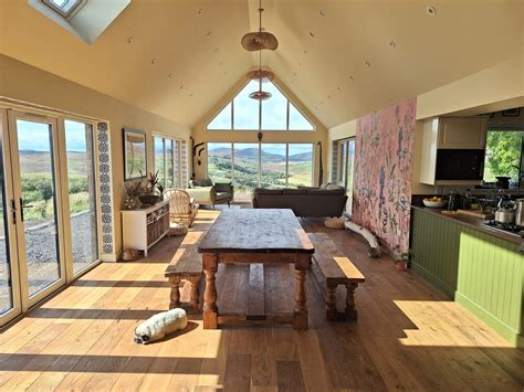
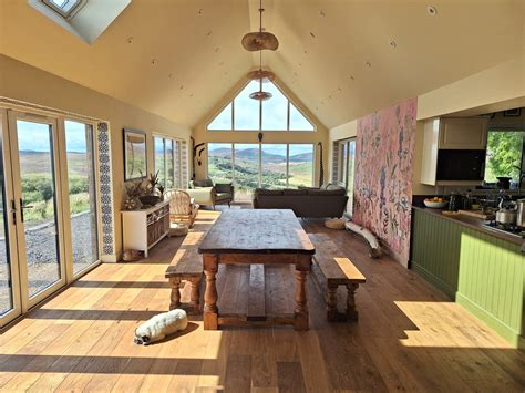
- potted plant [388,243,416,272]
